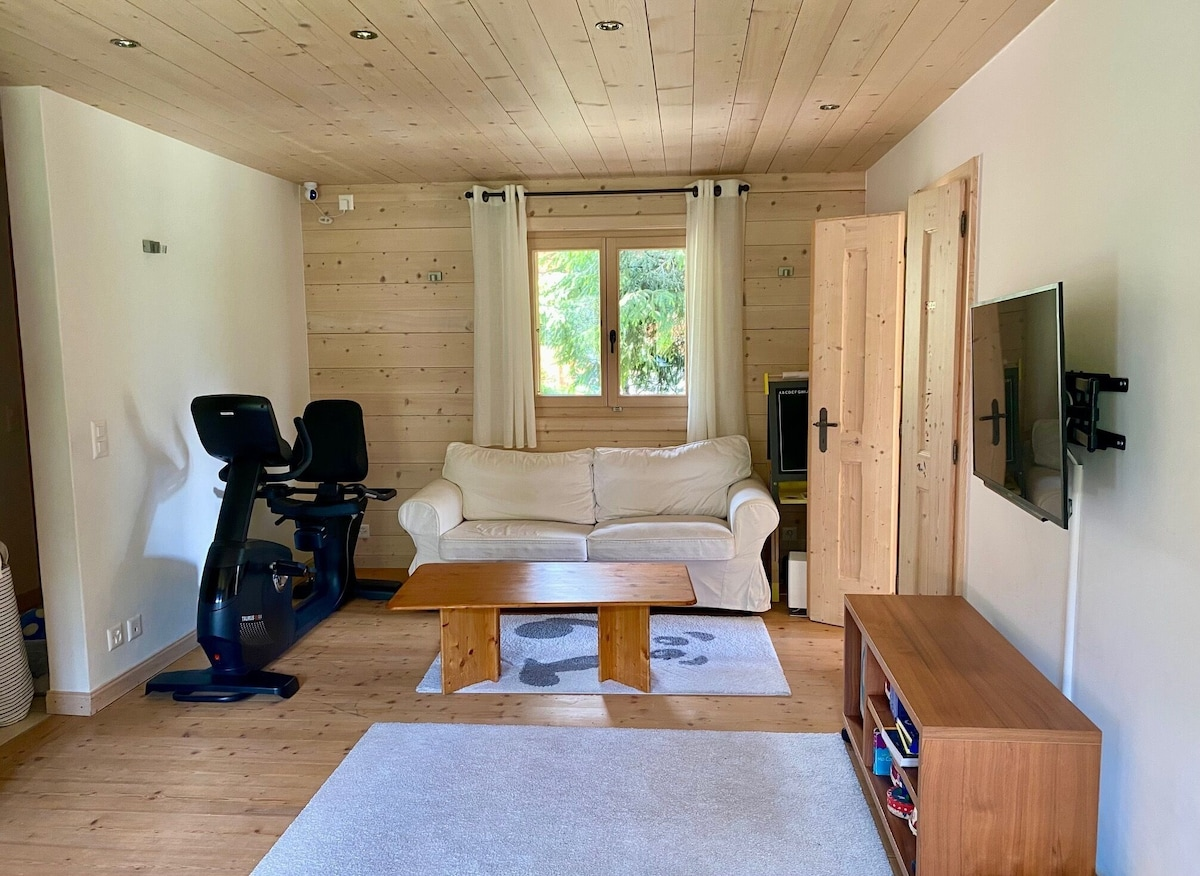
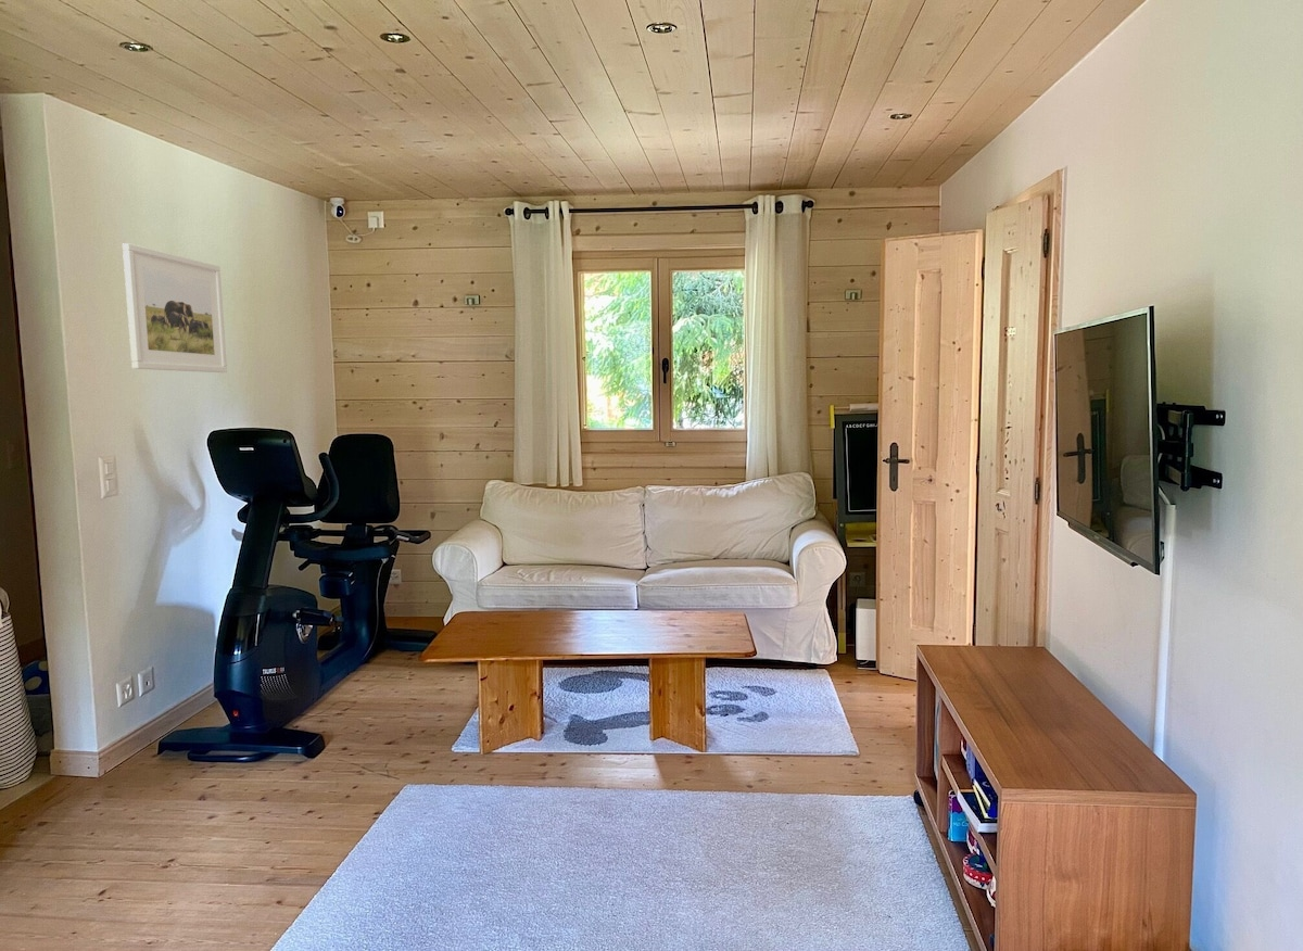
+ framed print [122,242,228,373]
